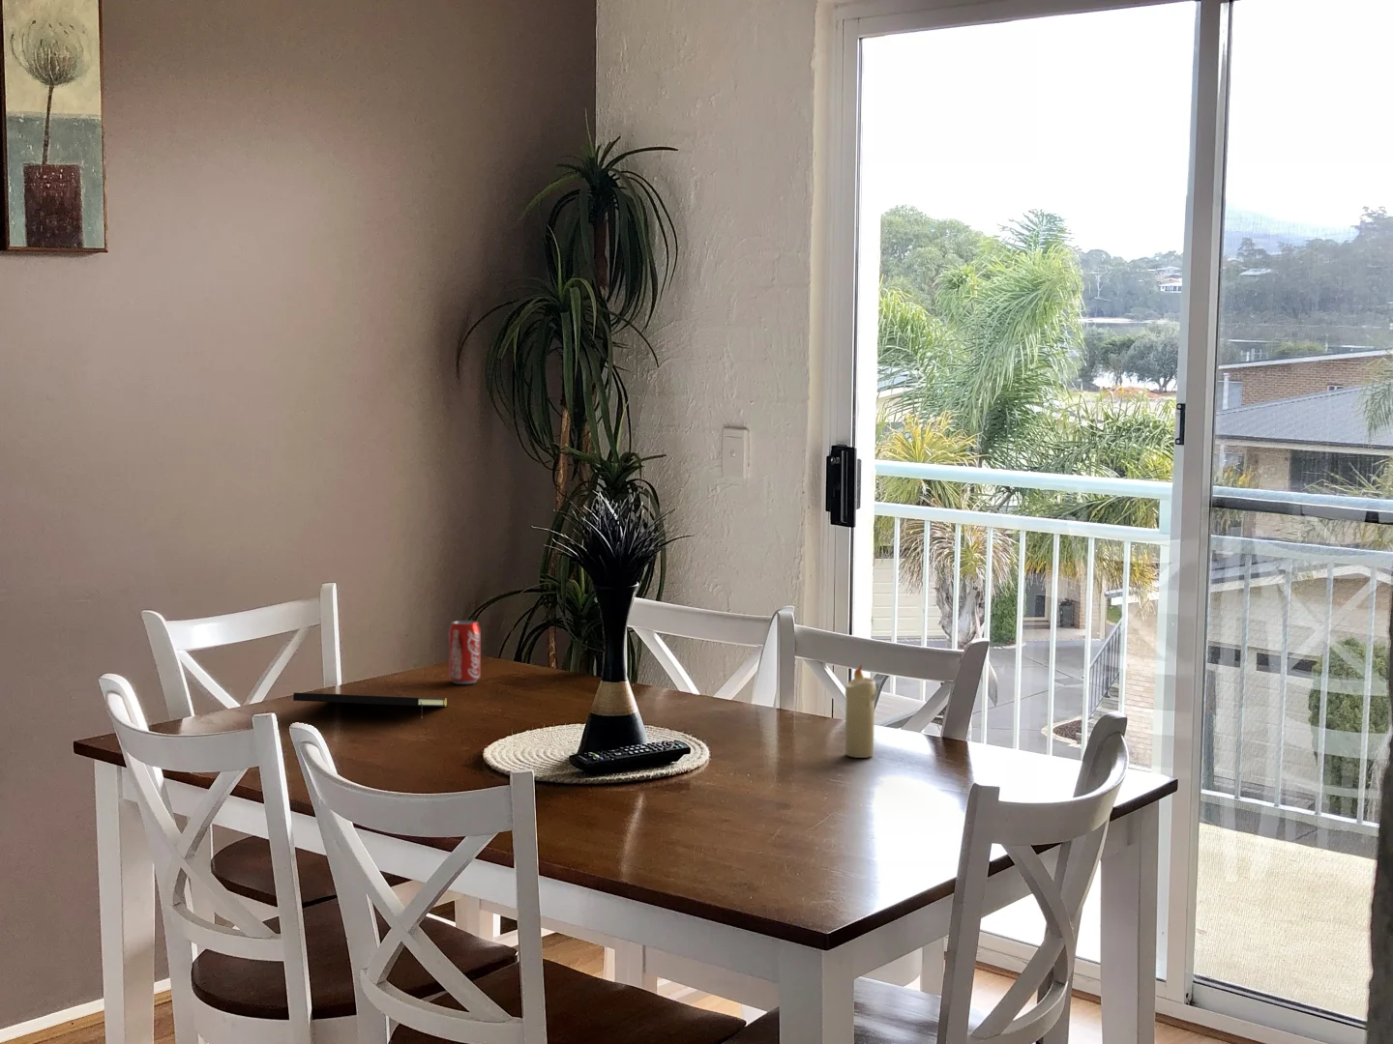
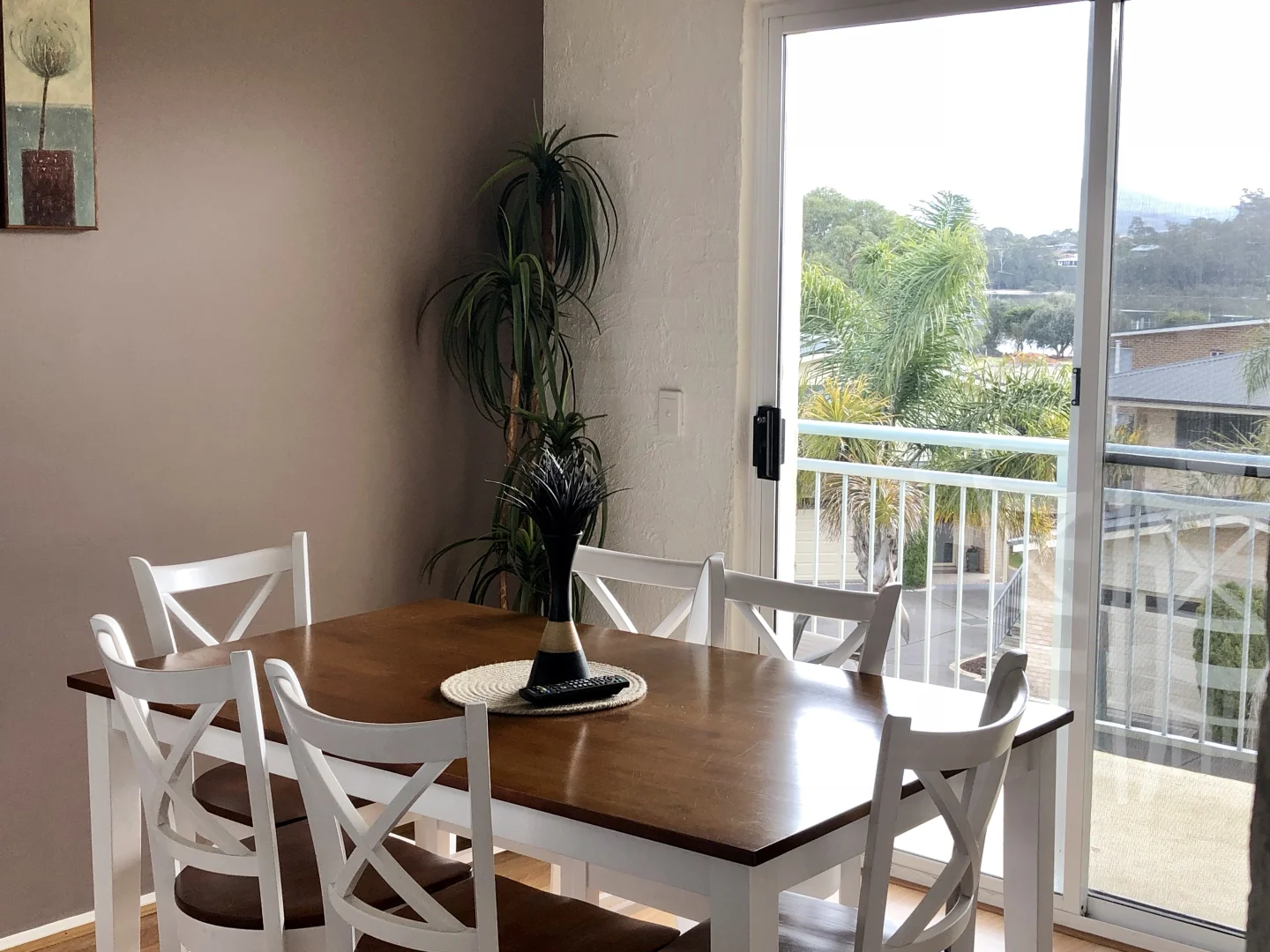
- notepad [292,692,450,724]
- beverage can [448,620,482,685]
- candle [845,663,877,759]
